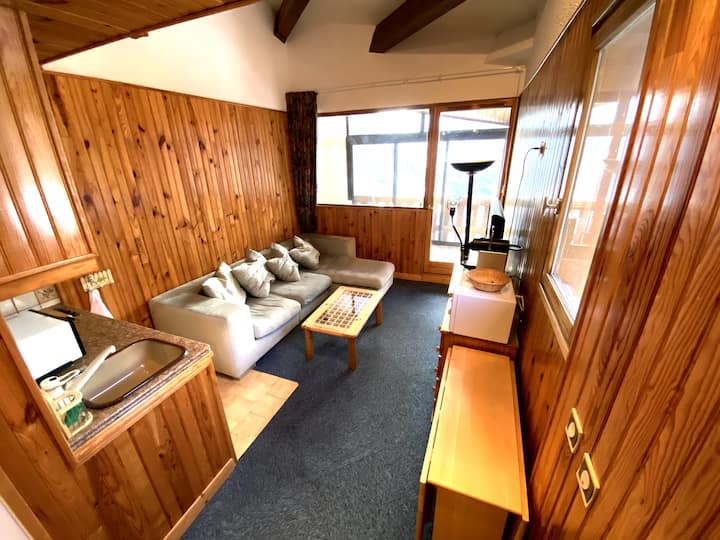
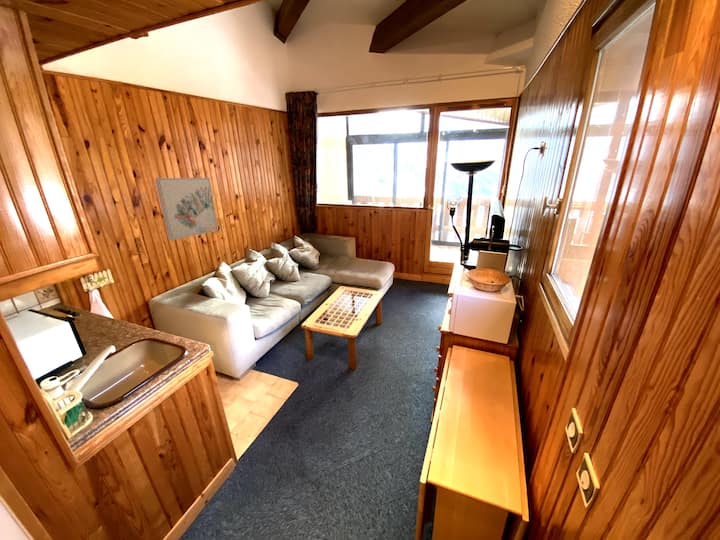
+ wall art [154,177,219,242]
